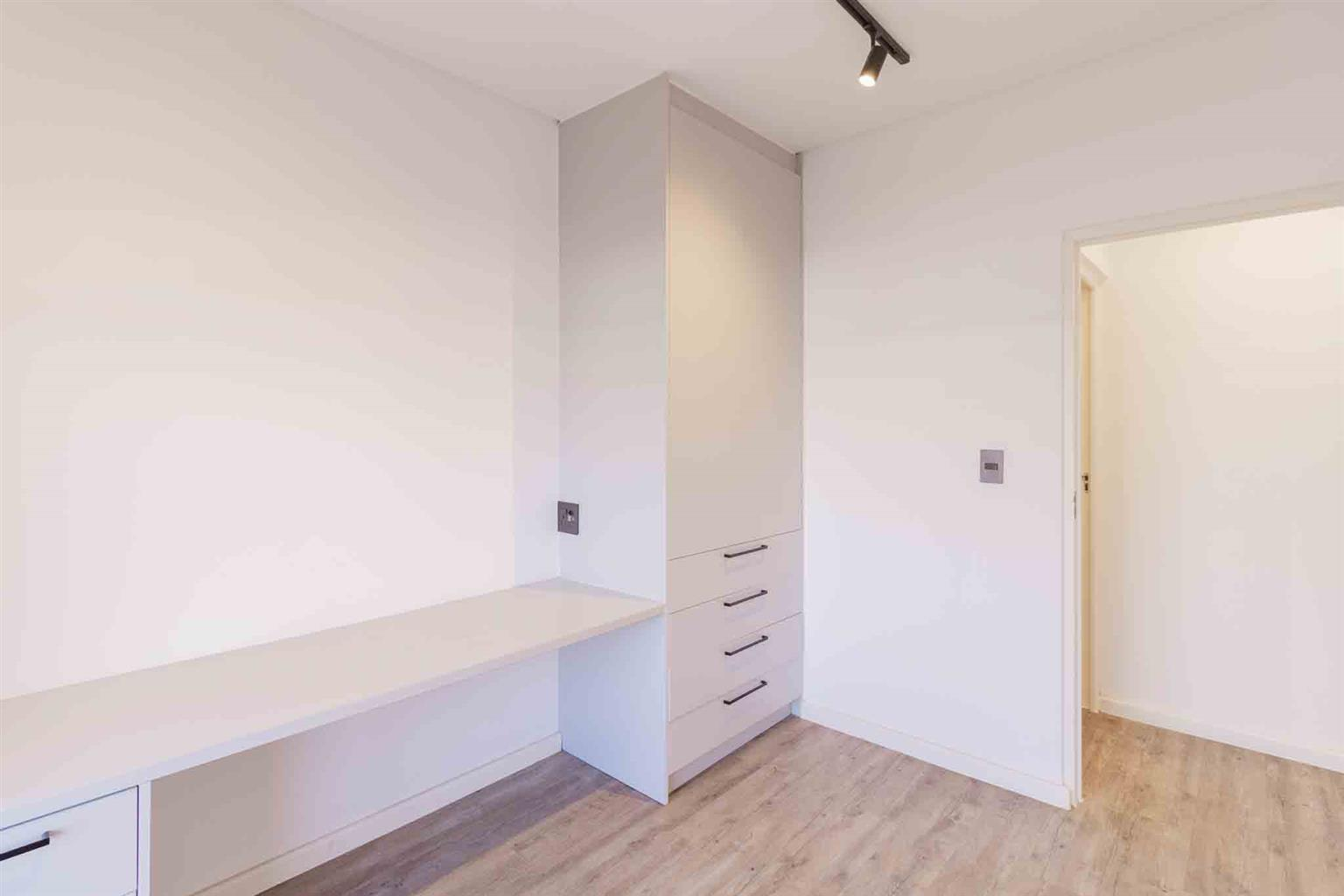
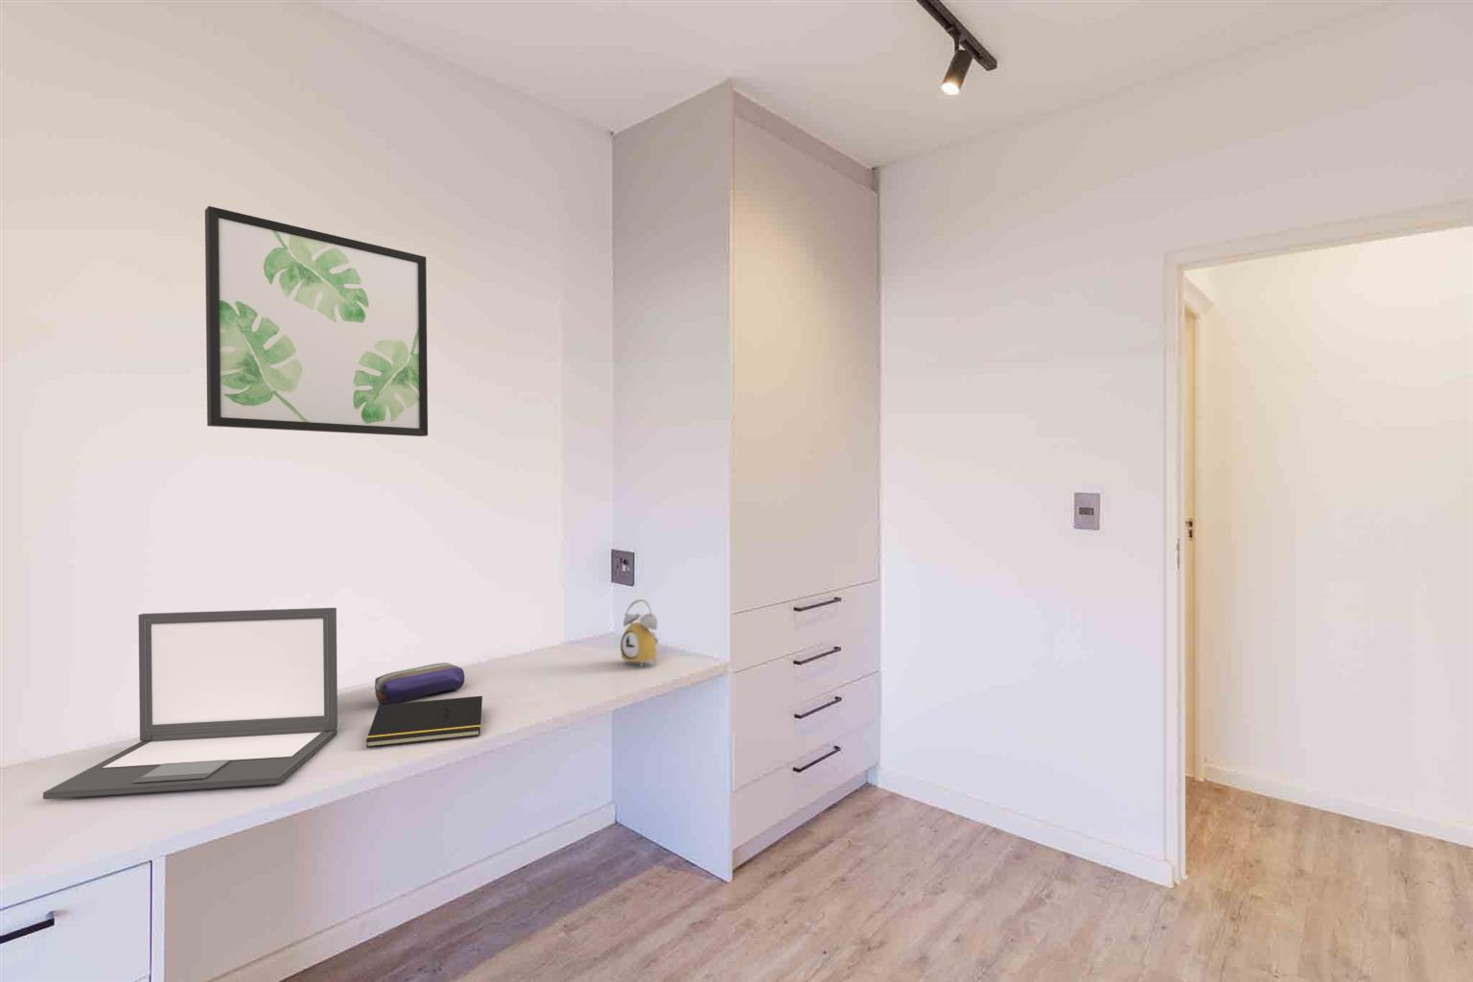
+ notepad [365,695,483,749]
+ alarm clock [619,598,660,669]
+ wall art [204,205,429,437]
+ pencil case [374,662,466,705]
+ laptop [42,607,339,800]
